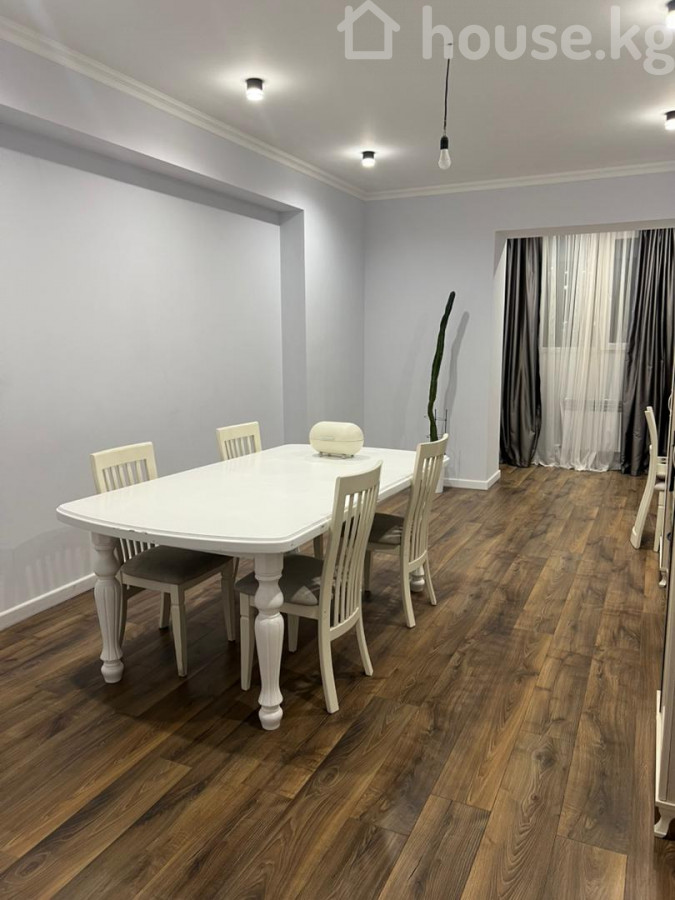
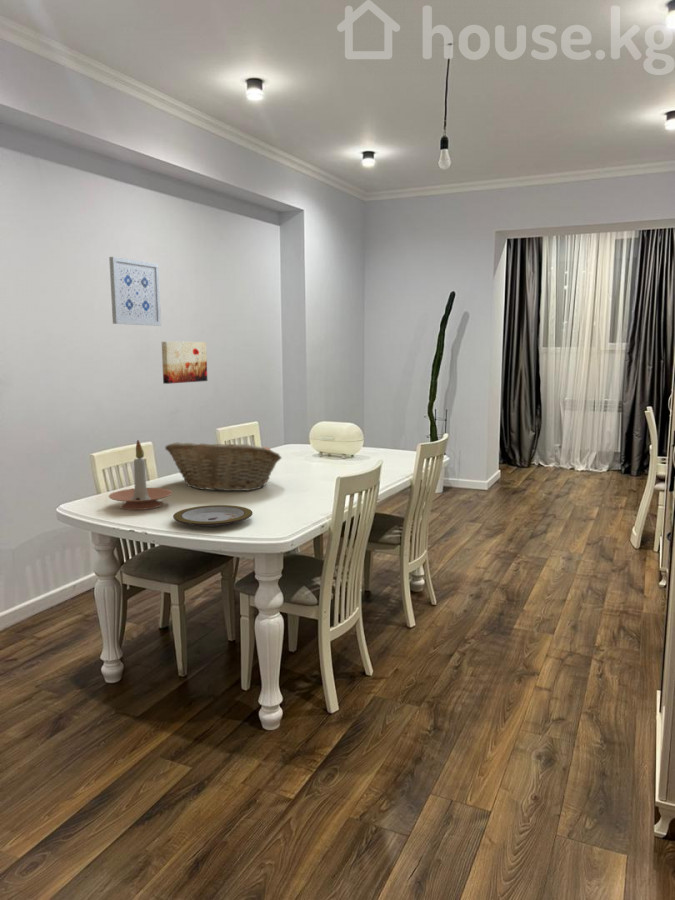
+ fruit basket [164,441,283,492]
+ candle holder [108,439,174,511]
+ wall art [108,256,162,327]
+ plate [172,504,254,528]
+ wall art [161,341,208,385]
